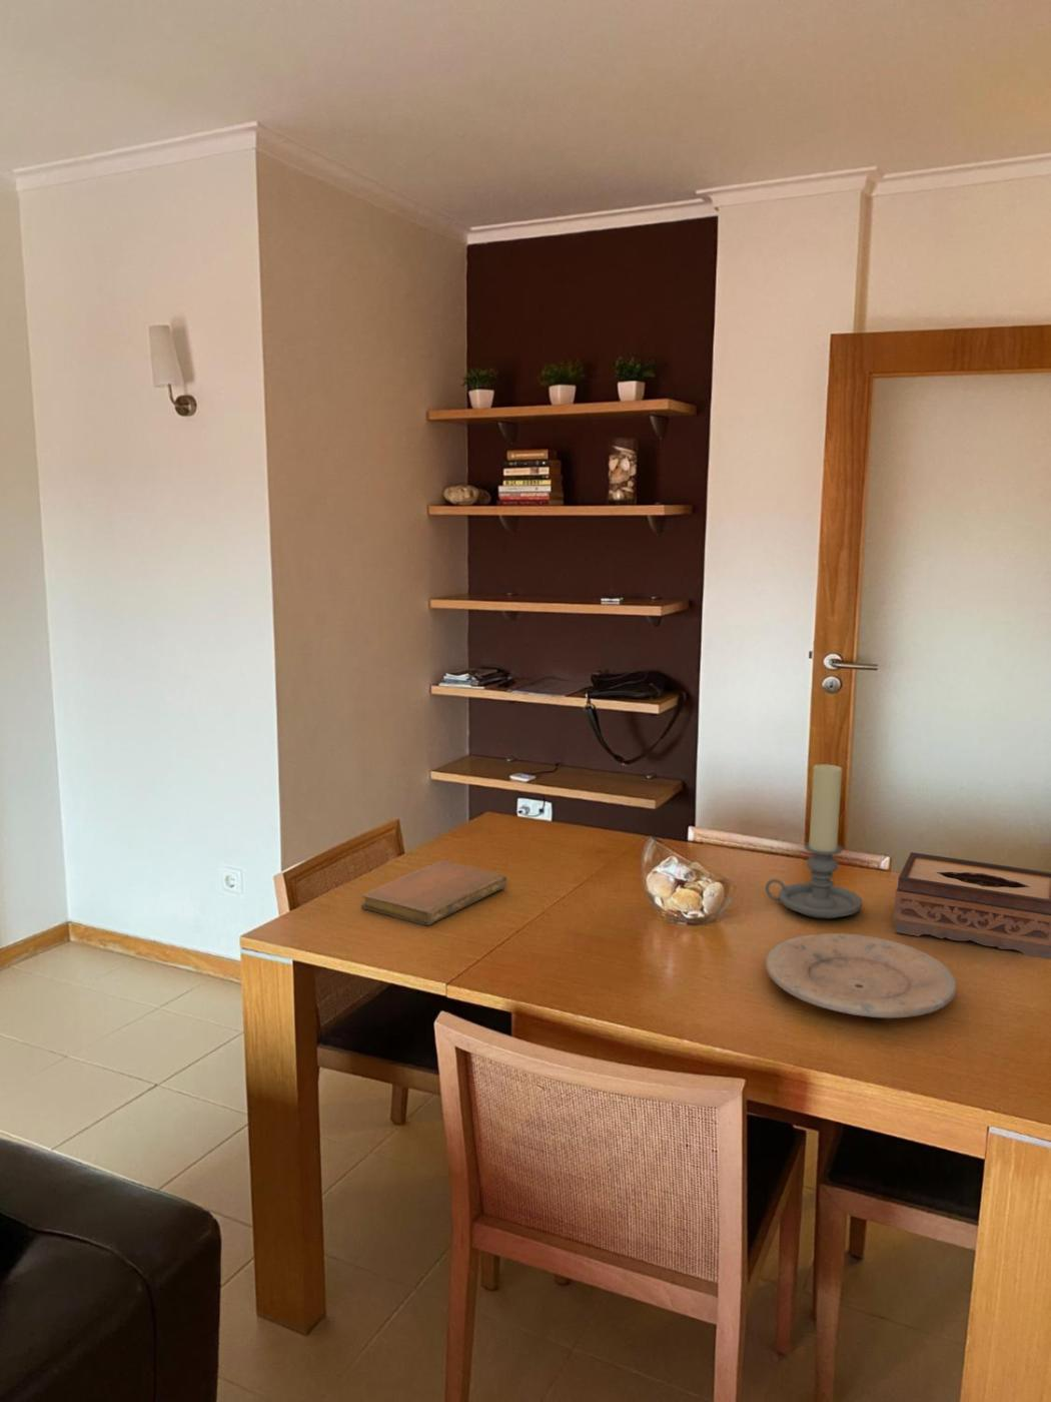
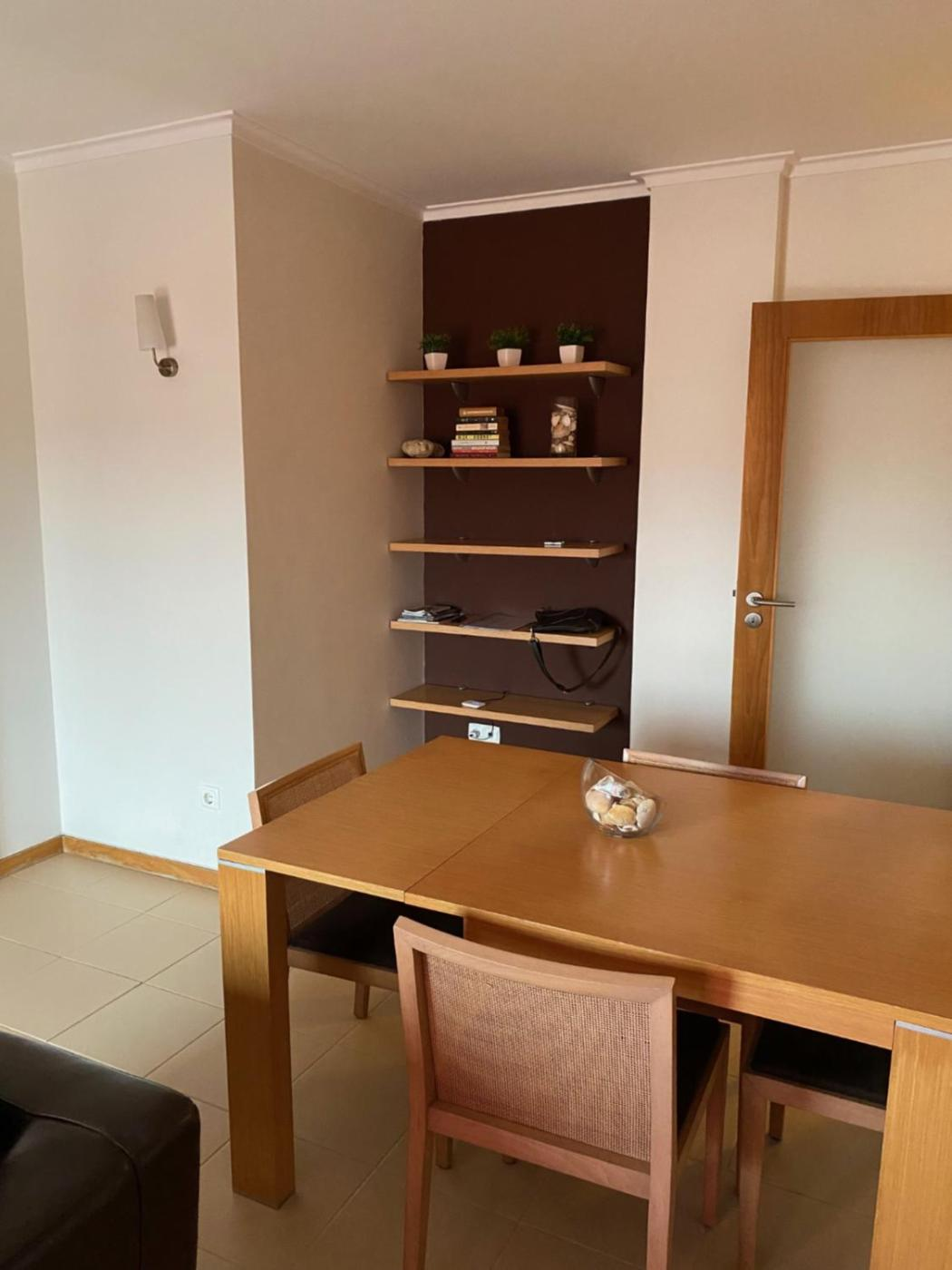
- plate [765,933,958,1019]
- candle holder [765,763,863,920]
- notebook [360,860,508,926]
- tissue box [893,851,1051,960]
